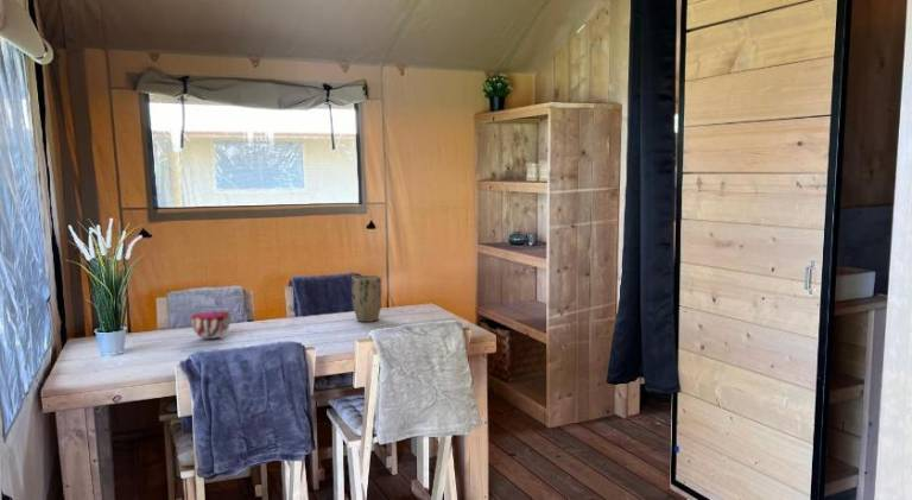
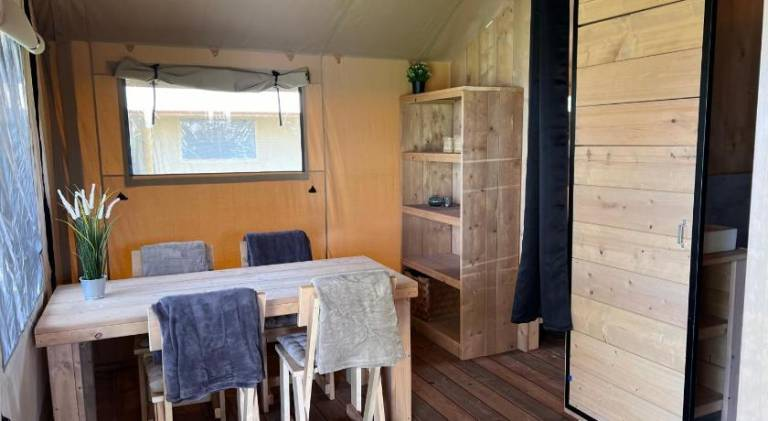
- decorative bowl [190,310,232,340]
- plant pot [350,274,382,323]
